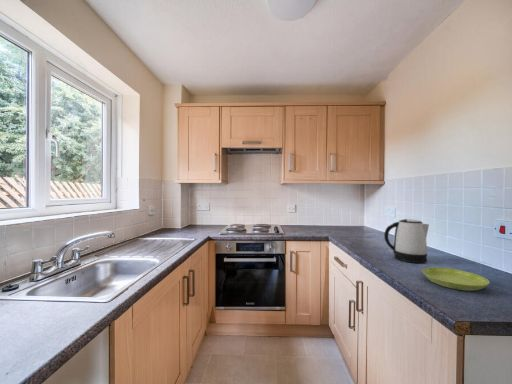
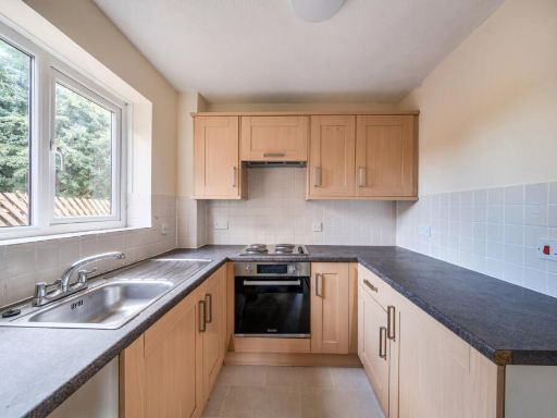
- kettle [383,218,430,264]
- saucer [421,266,491,292]
